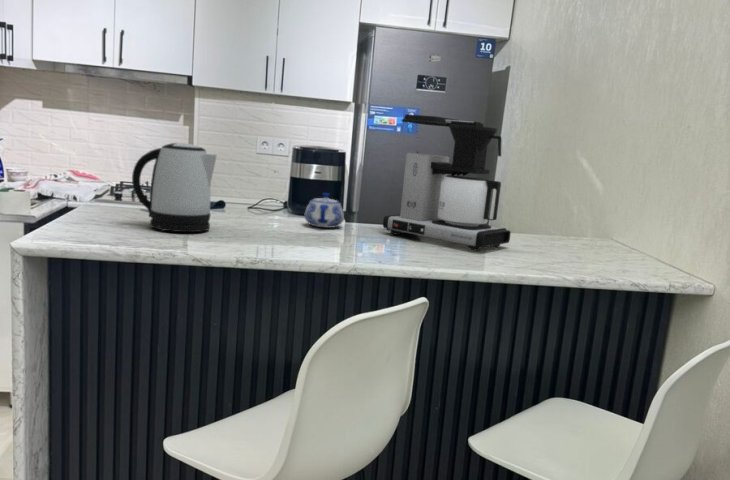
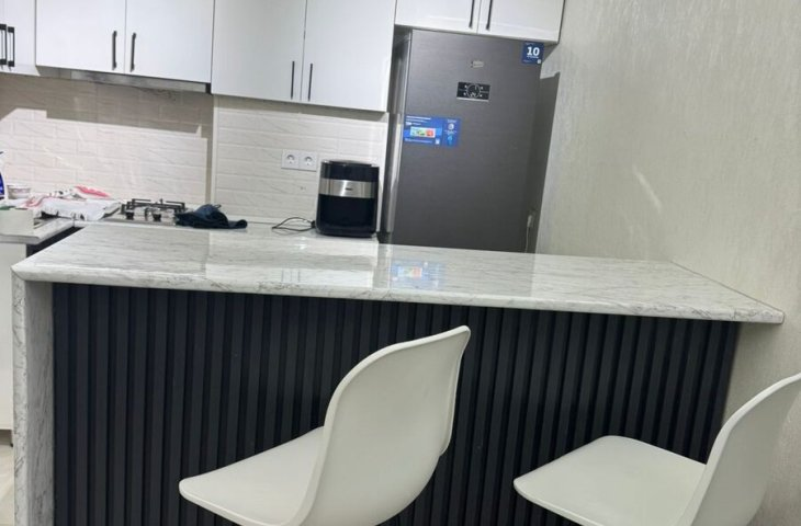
- teapot [303,192,345,229]
- kettle [131,142,218,233]
- coffee maker [382,113,512,252]
